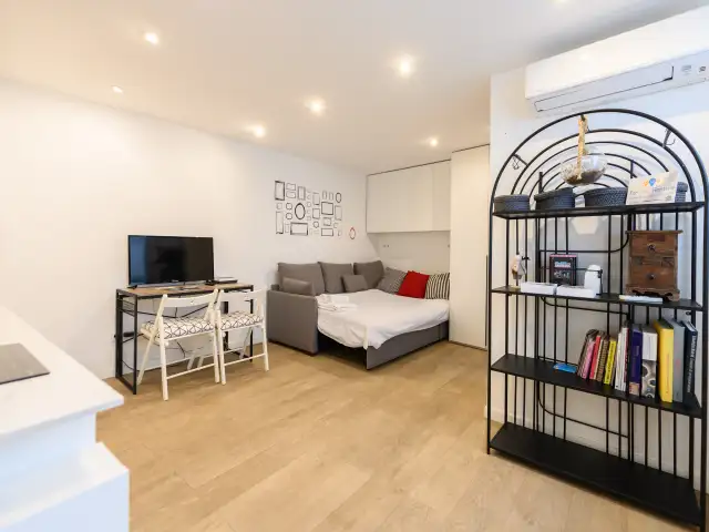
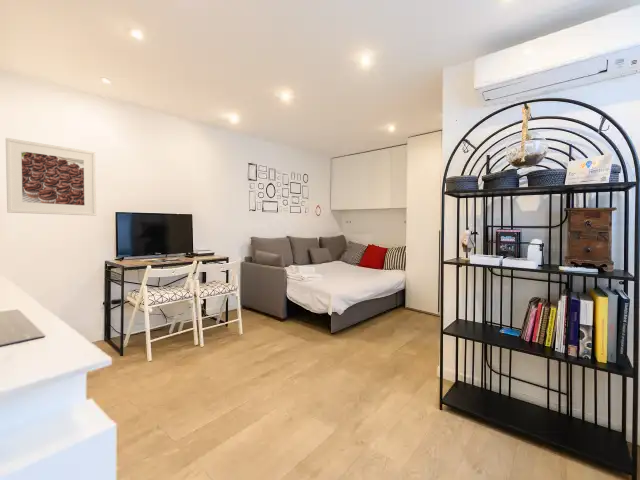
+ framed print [5,137,97,217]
